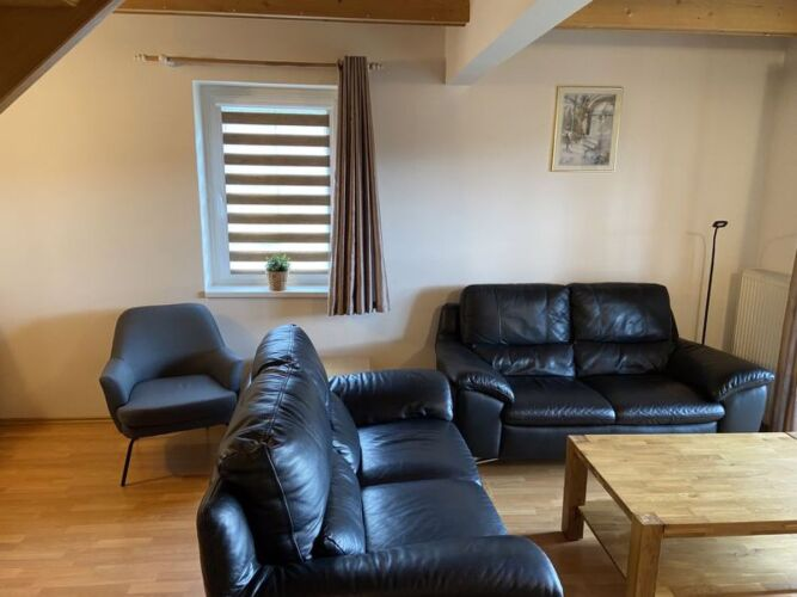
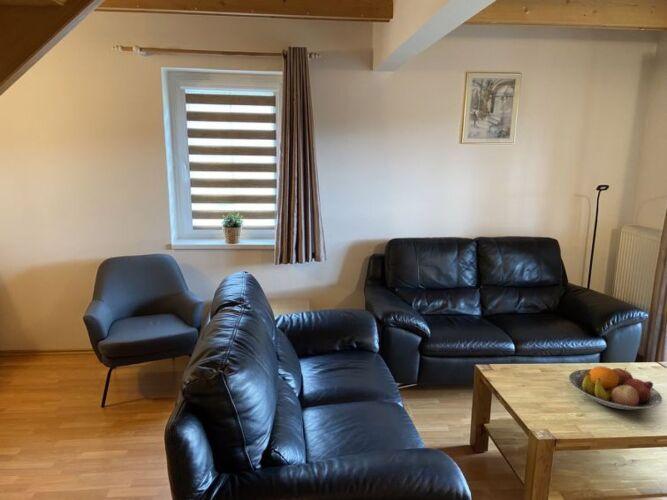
+ fruit bowl [568,366,663,410]
